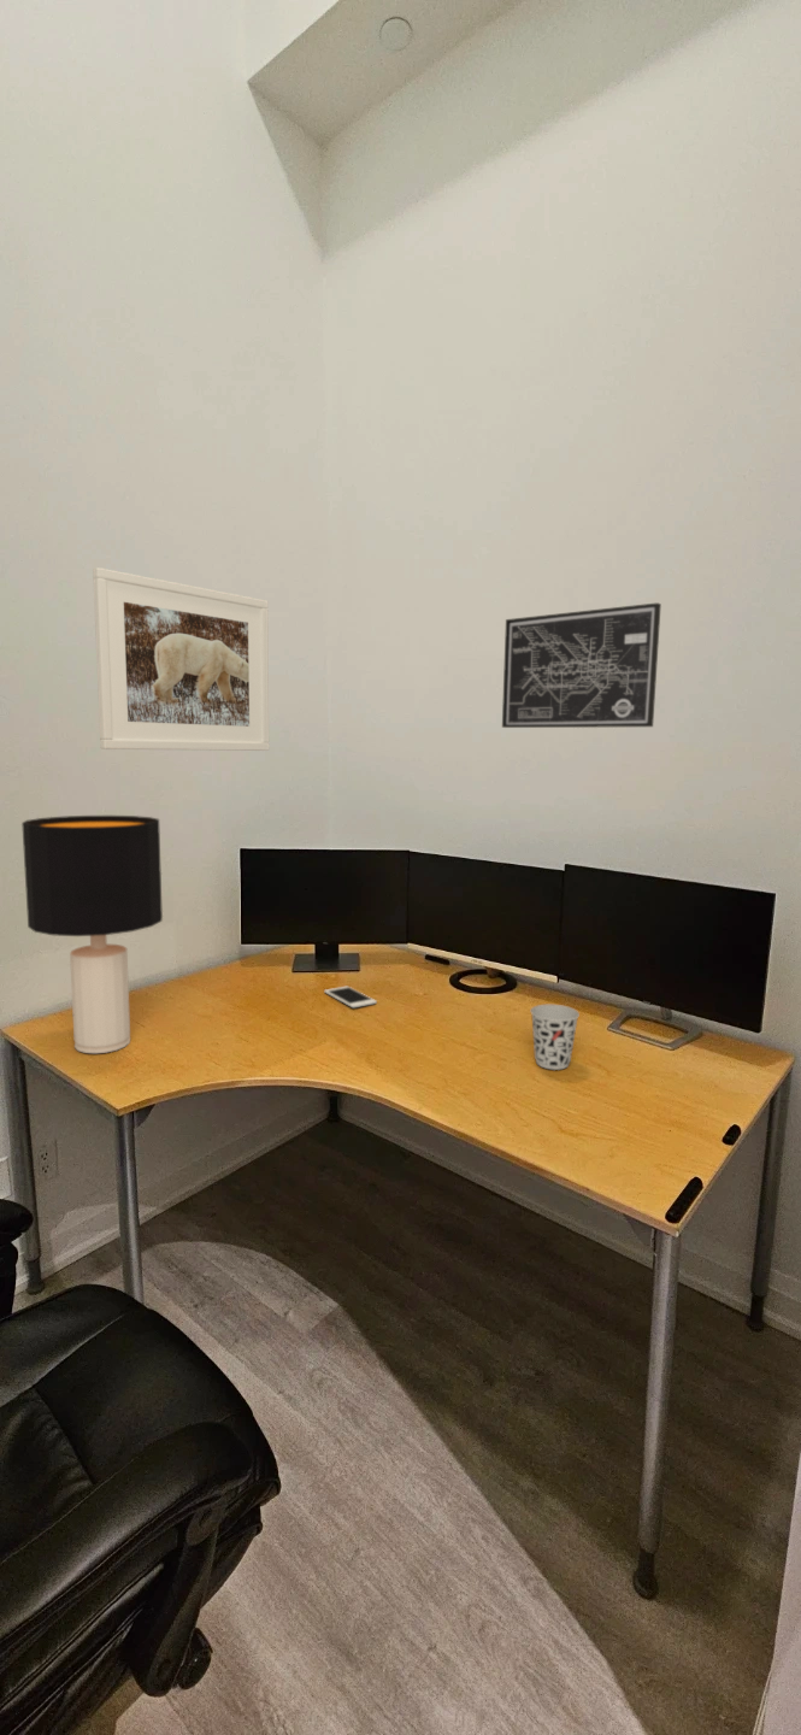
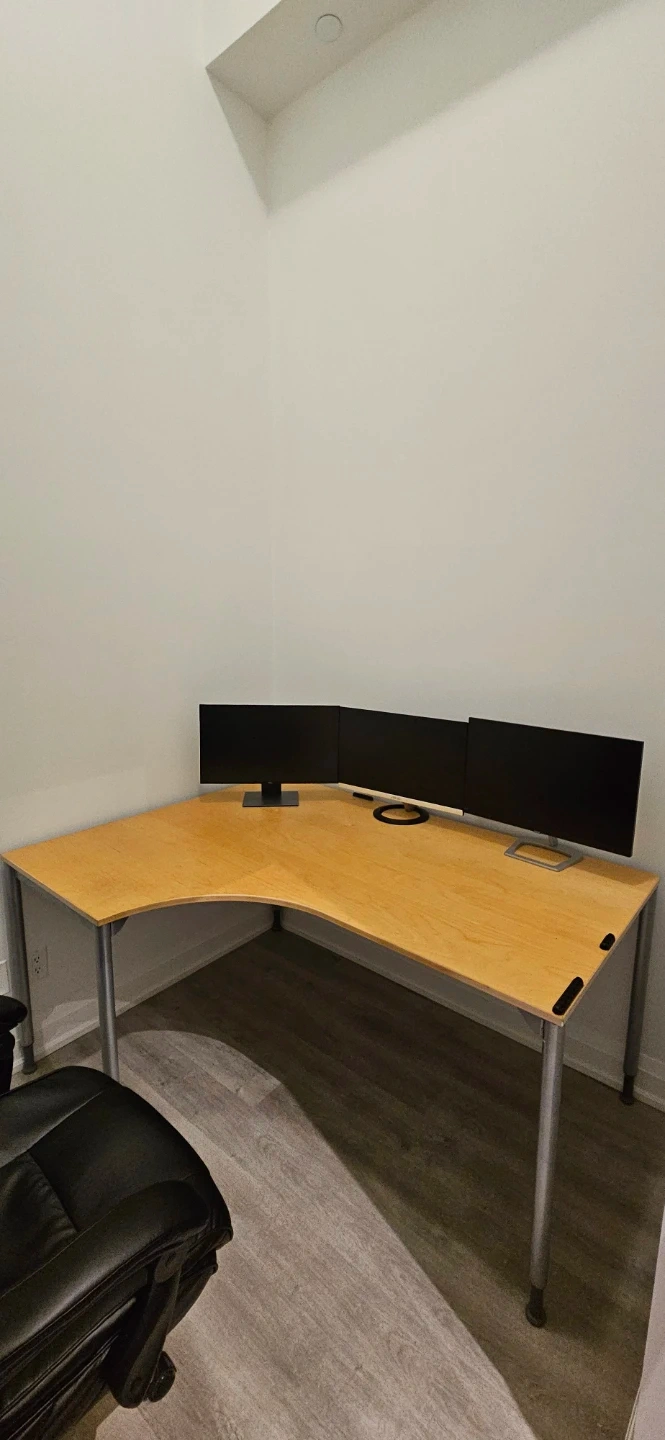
- wall art [501,601,662,729]
- cup [530,1004,581,1071]
- desk lamp [20,814,164,1054]
- cell phone [323,986,378,1008]
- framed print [92,566,270,752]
